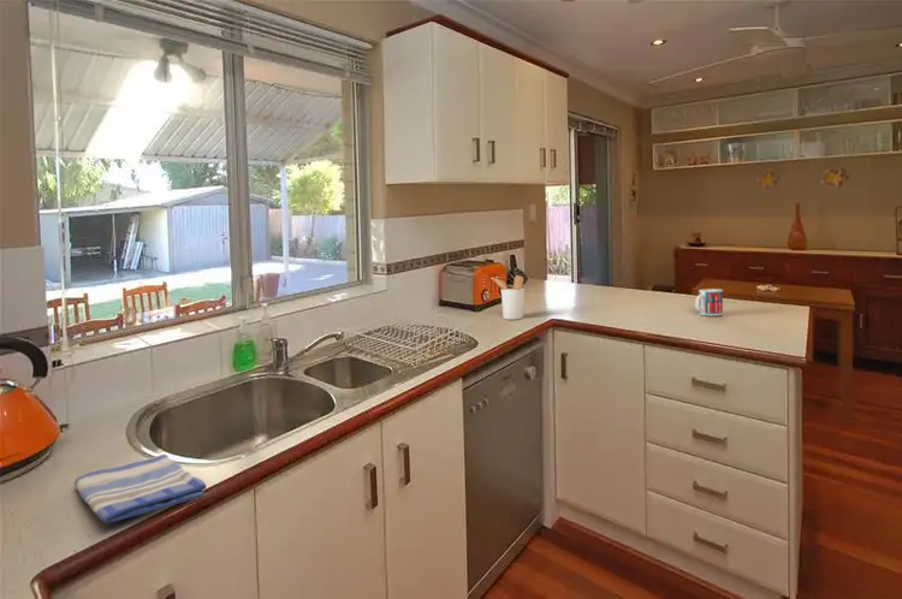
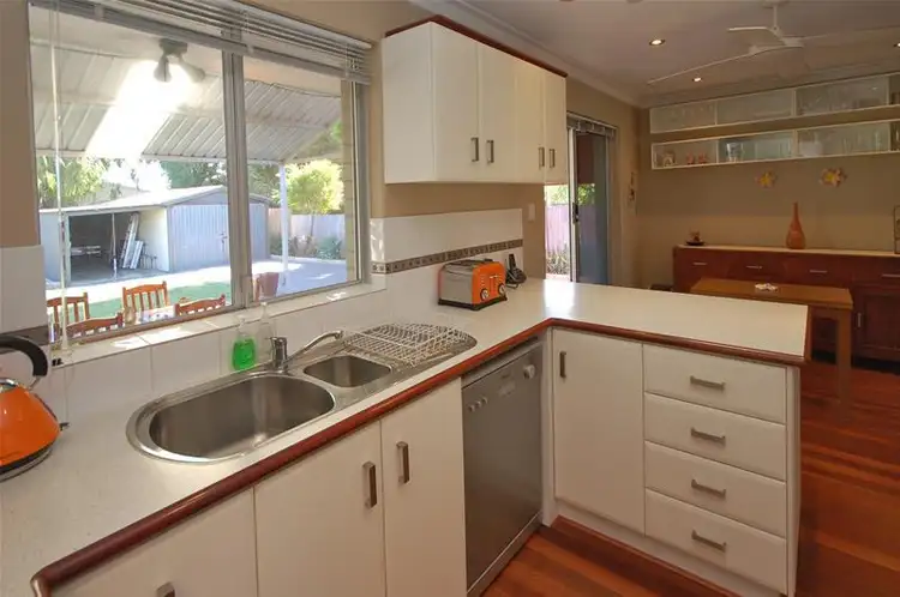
- dish towel [73,453,208,524]
- utensil holder [491,274,526,321]
- mug [694,287,724,316]
